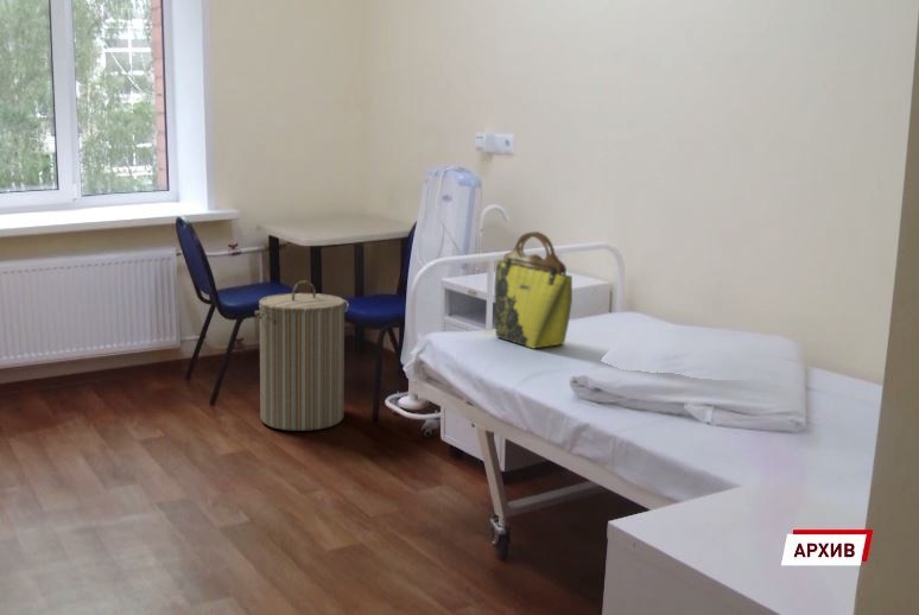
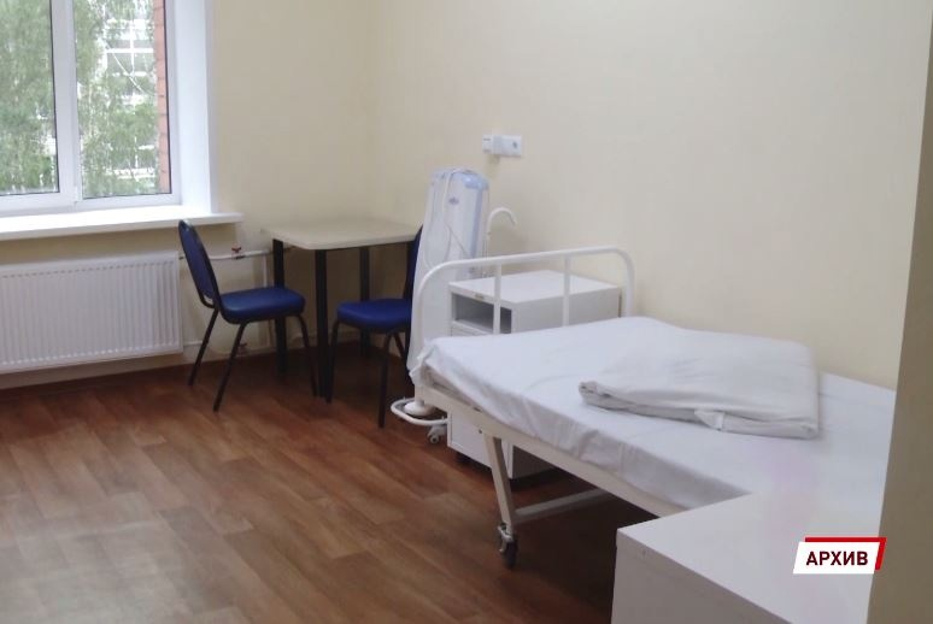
- laundry hamper [253,279,350,432]
- tote bag [493,230,573,350]
